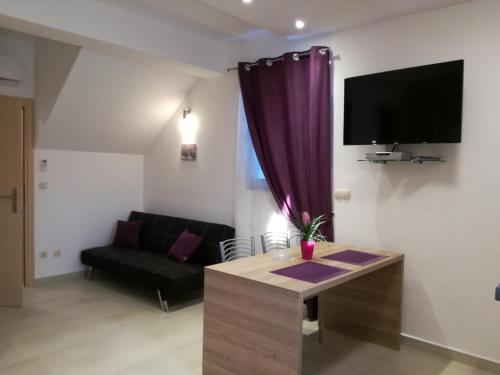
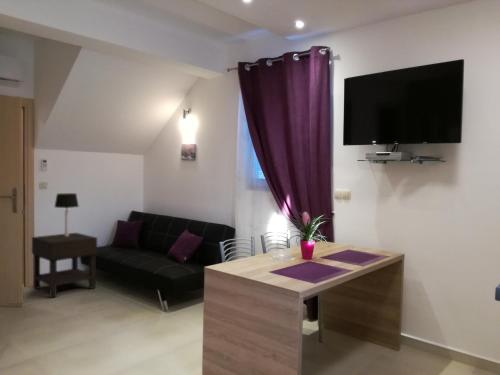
+ nightstand [31,232,98,299]
+ table lamp [54,192,80,236]
